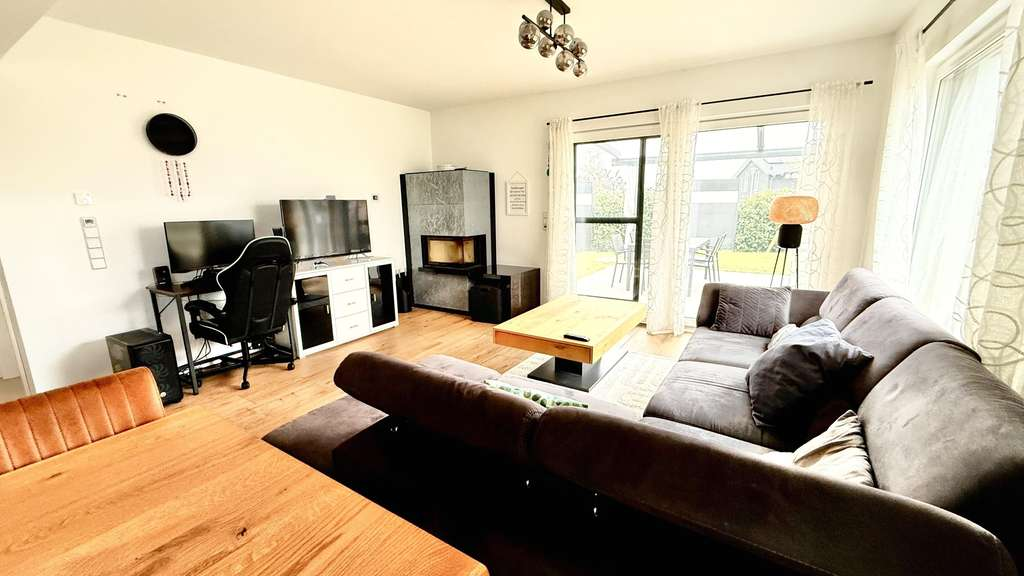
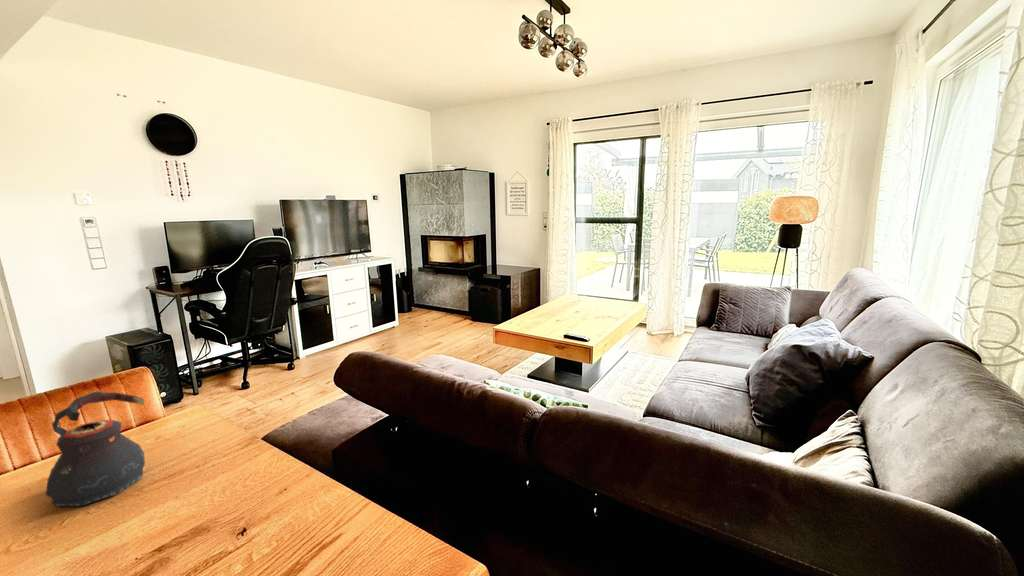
+ teapot [45,390,146,507]
